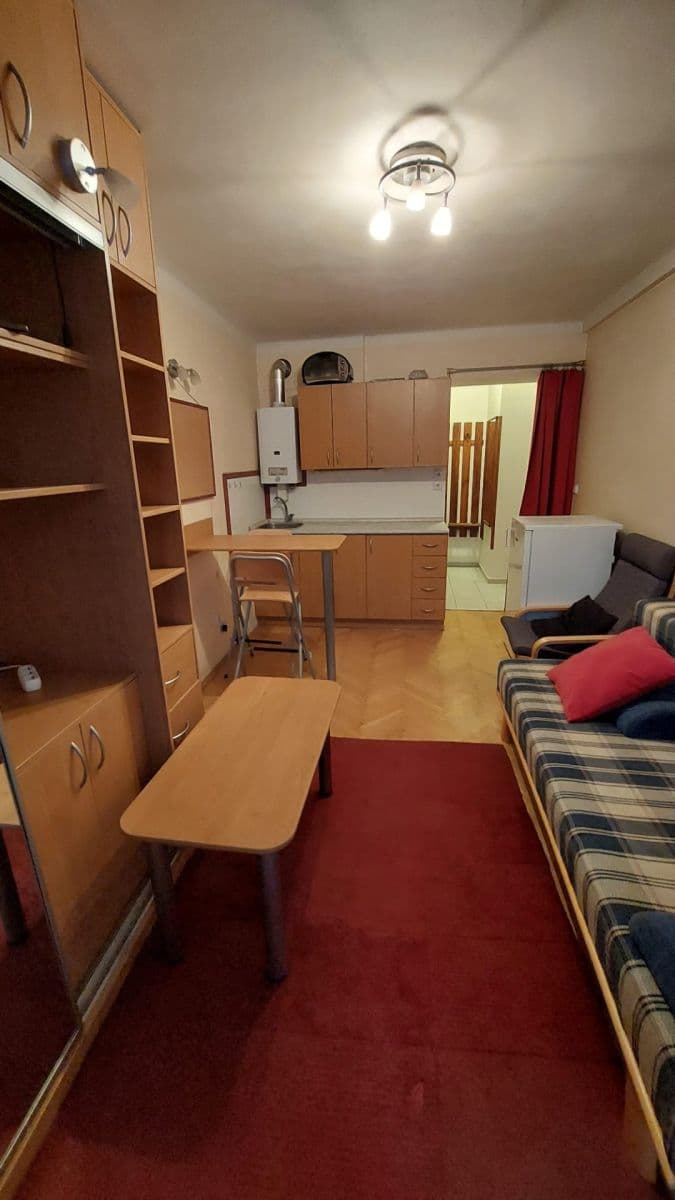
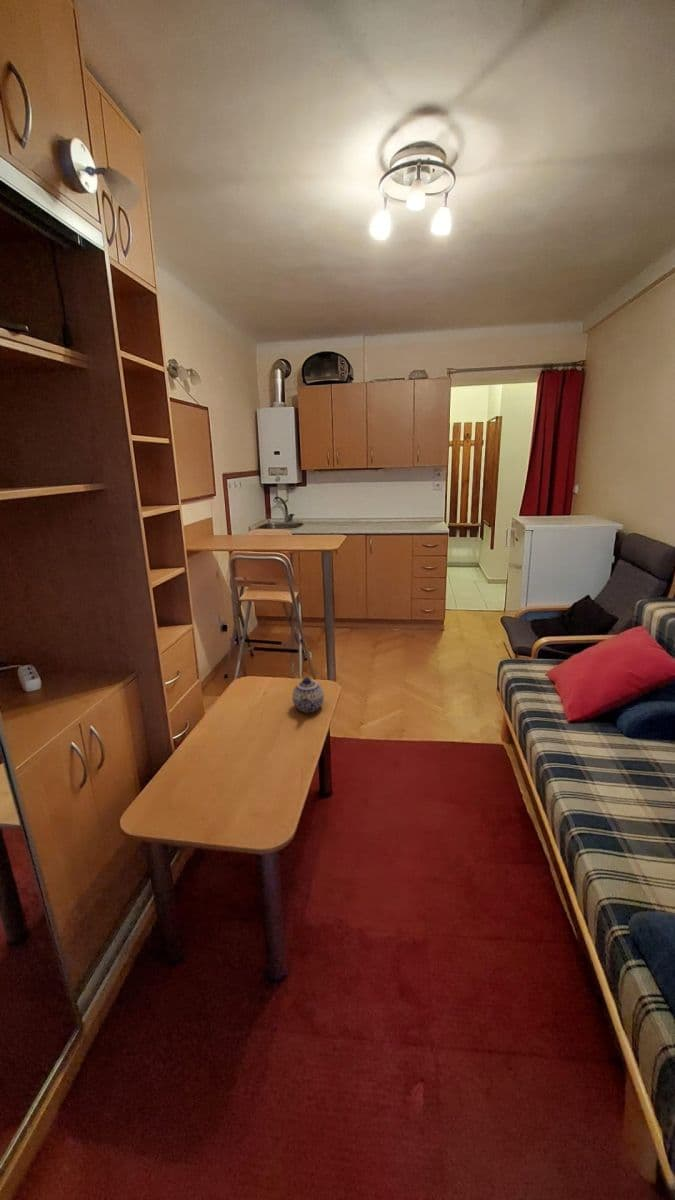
+ teapot [291,676,325,713]
